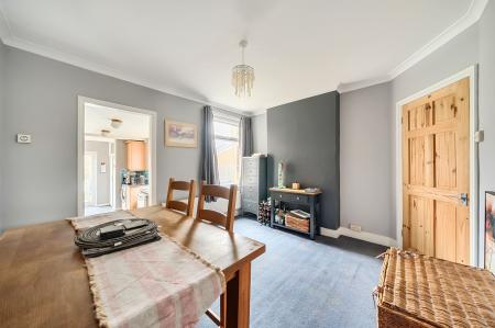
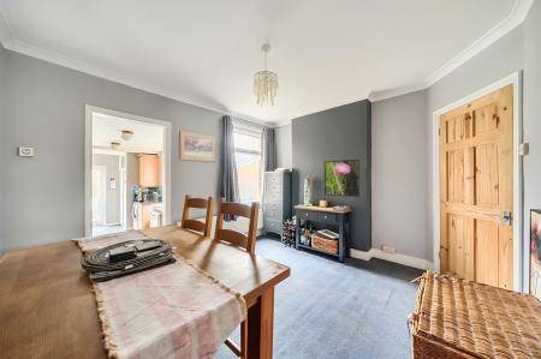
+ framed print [323,158,361,198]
